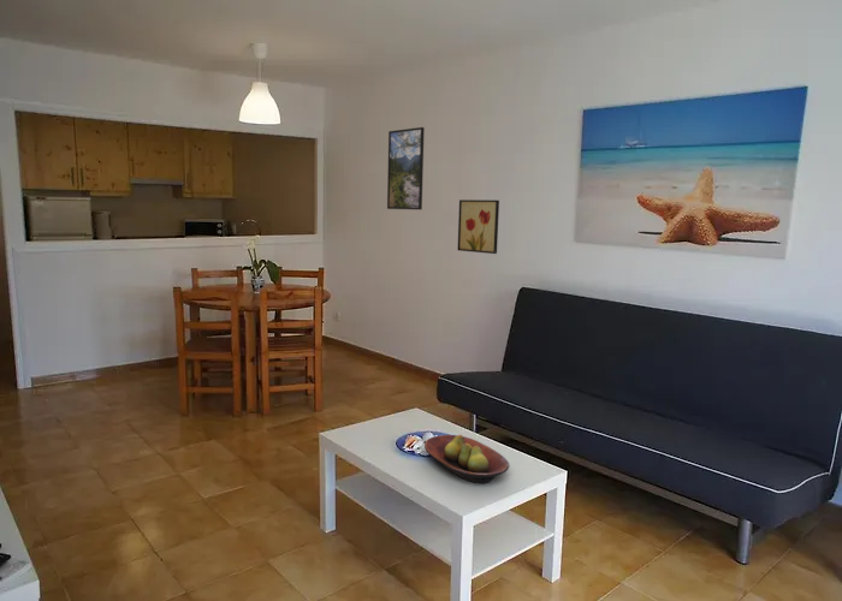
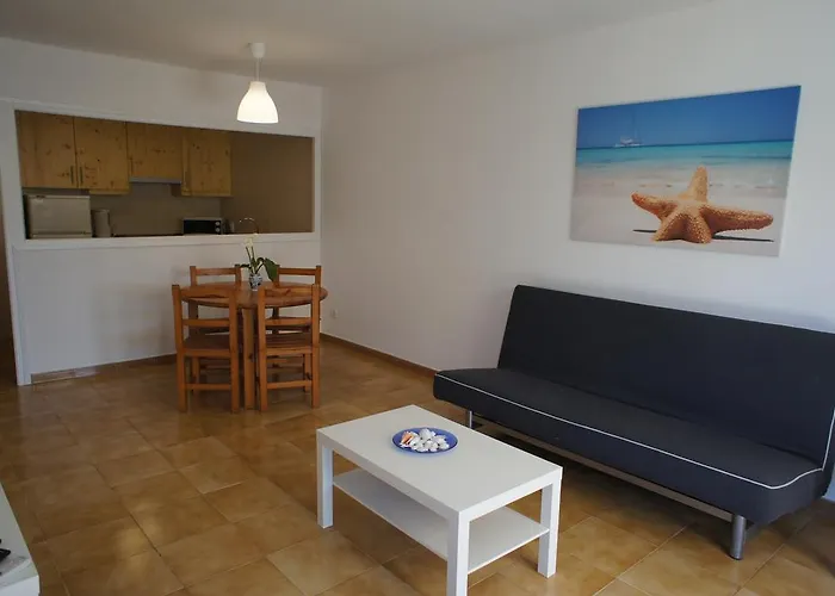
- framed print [386,126,426,210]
- wall art [456,198,500,255]
- fruit bowl [423,434,510,484]
